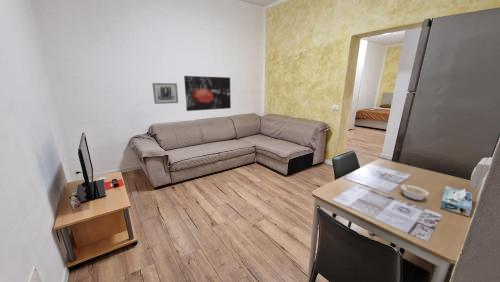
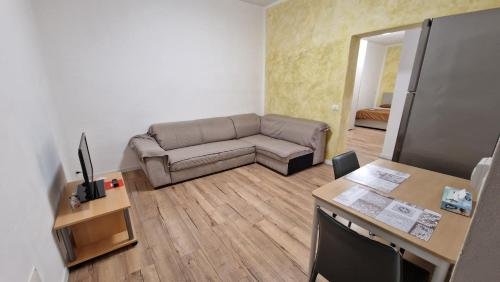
- wall art [183,75,232,112]
- wall art [151,82,179,105]
- legume [400,181,430,201]
